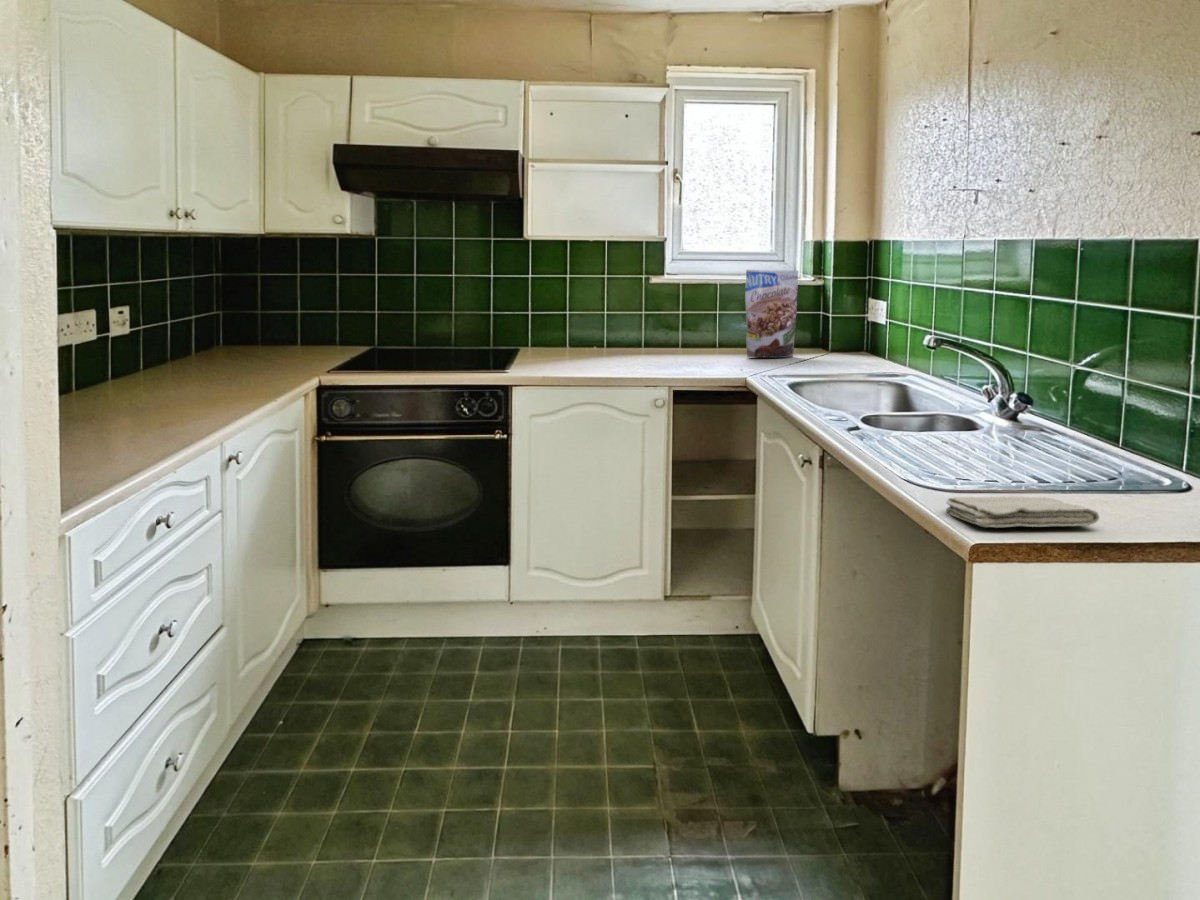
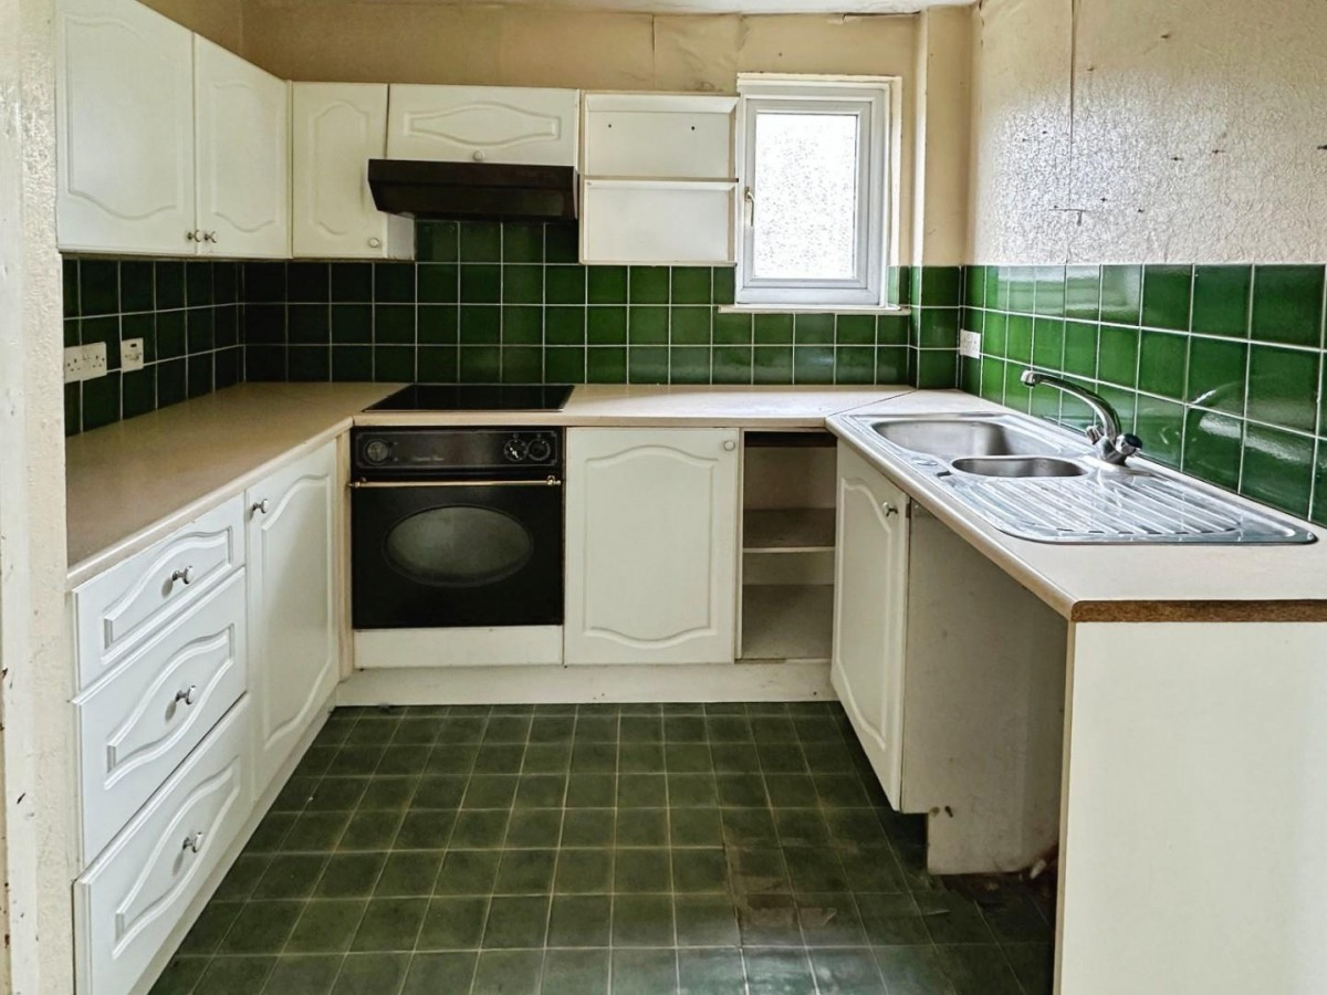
- washcloth [945,495,1100,529]
- granola pouch [744,269,799,359]
